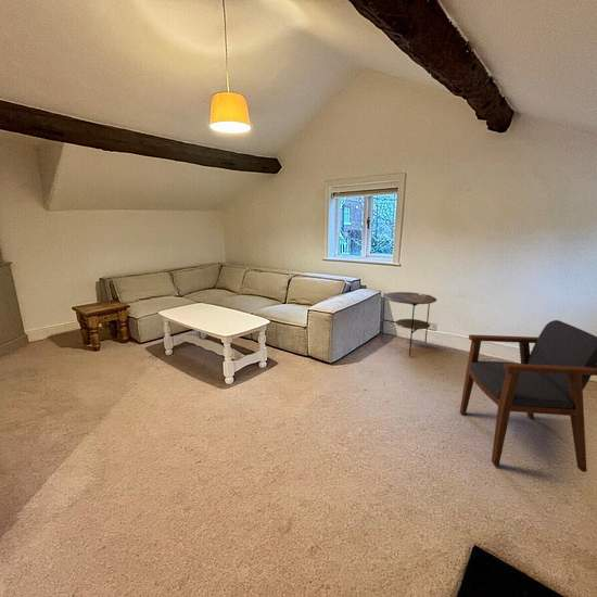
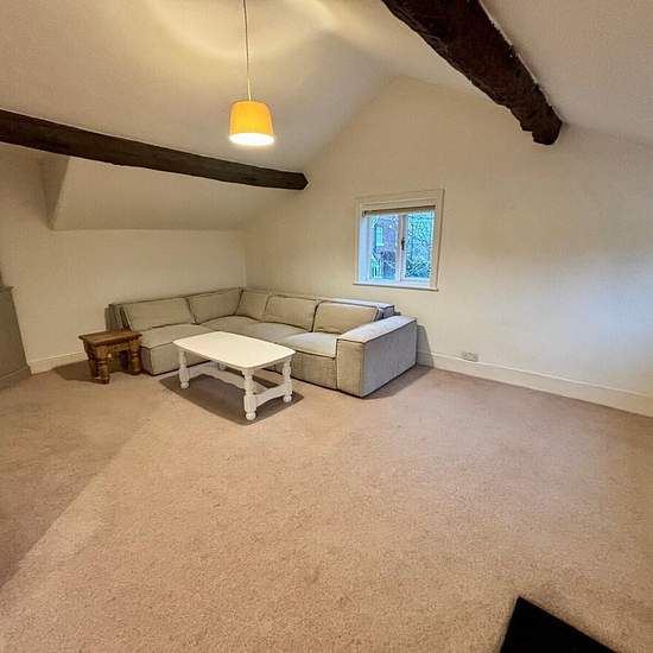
- side table [380,291,437,357]
- armchair [459,319,597,473]
